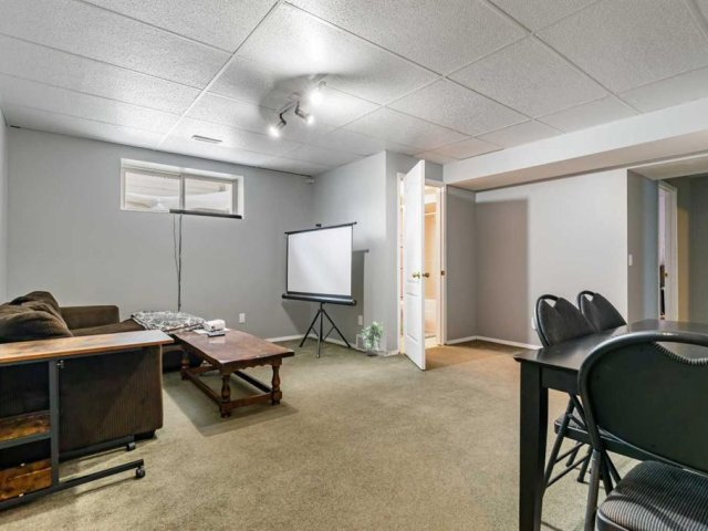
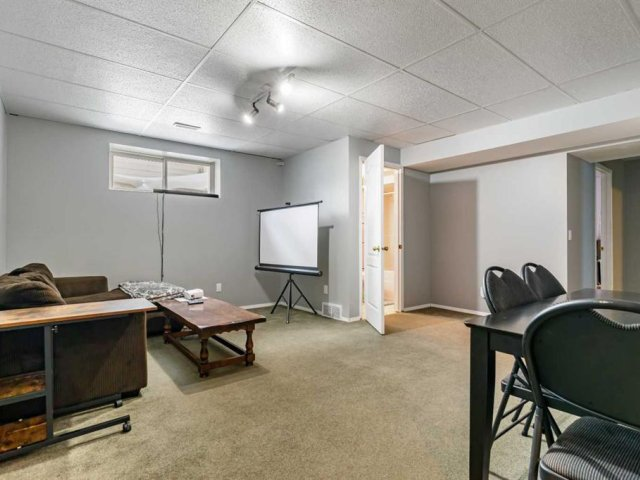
- potted plant [361,321,386,356]
